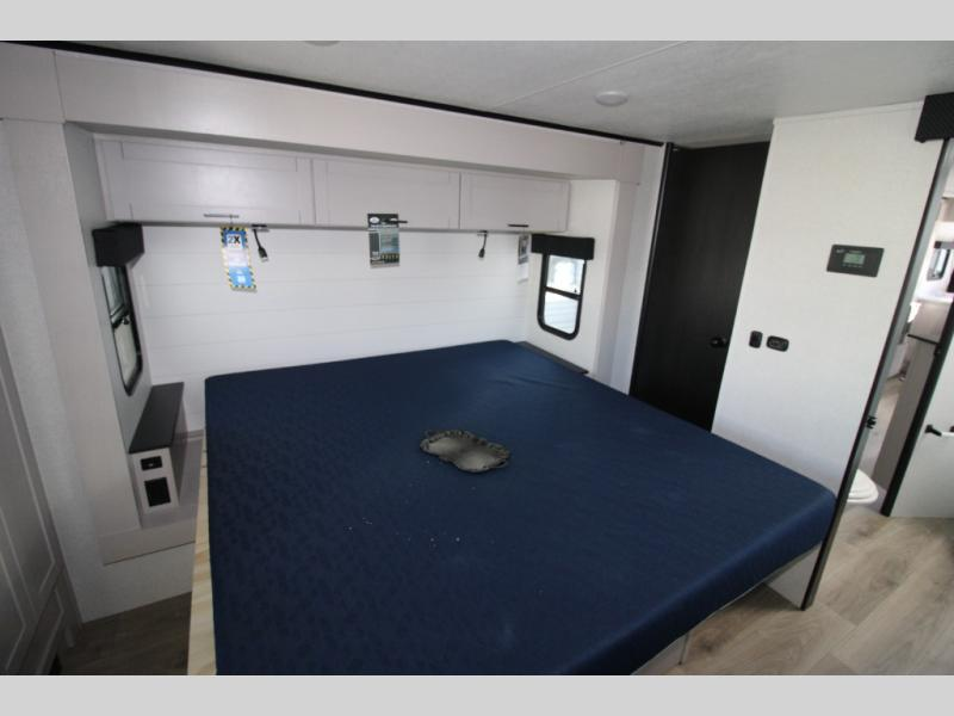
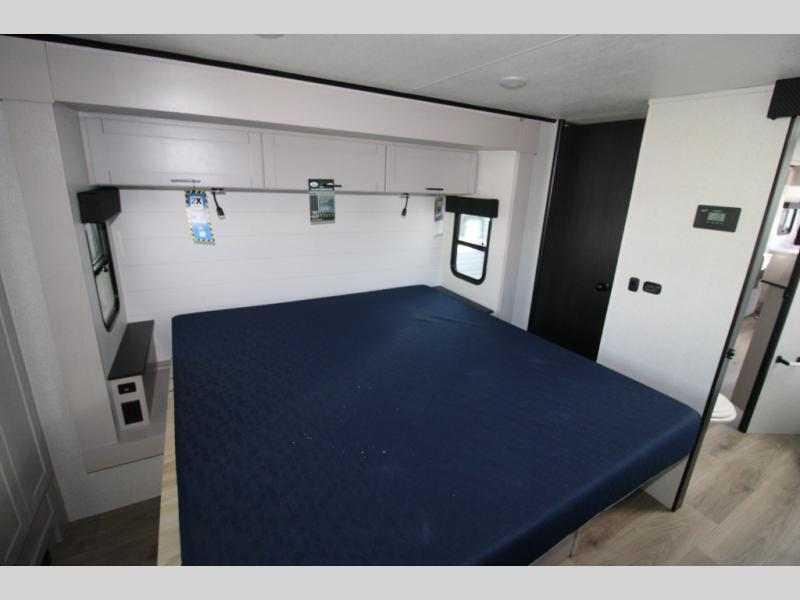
- serving tray [417,427,512,474]
